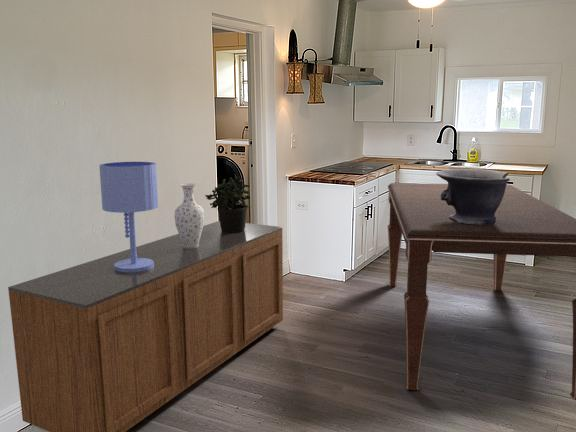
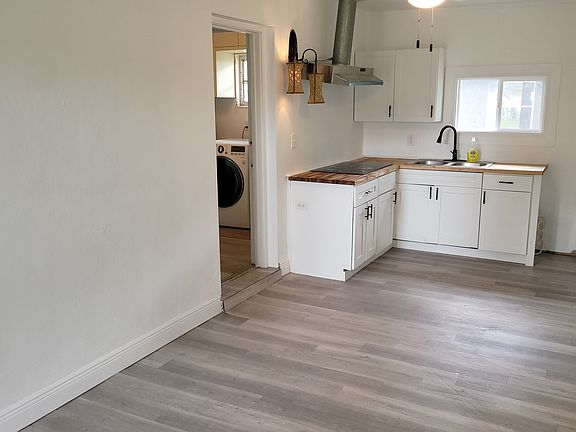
- vase [173,182,205,249]
- potted plant [204,175,251,233]
- dining table [386,182,576,401]
- decorative bowl [435,168,511,225]
- sideboard [7,220,284,432]
- table lamp [98,161,159,272]
